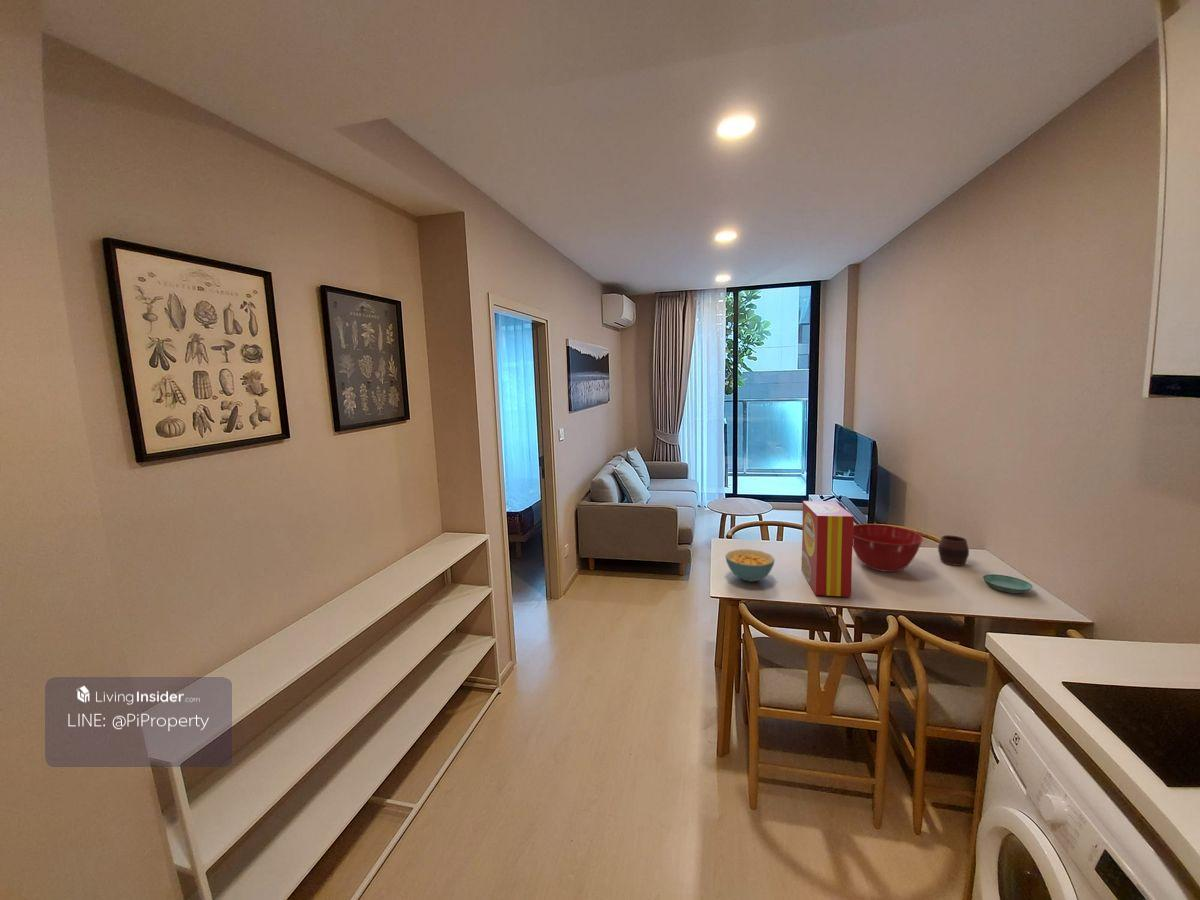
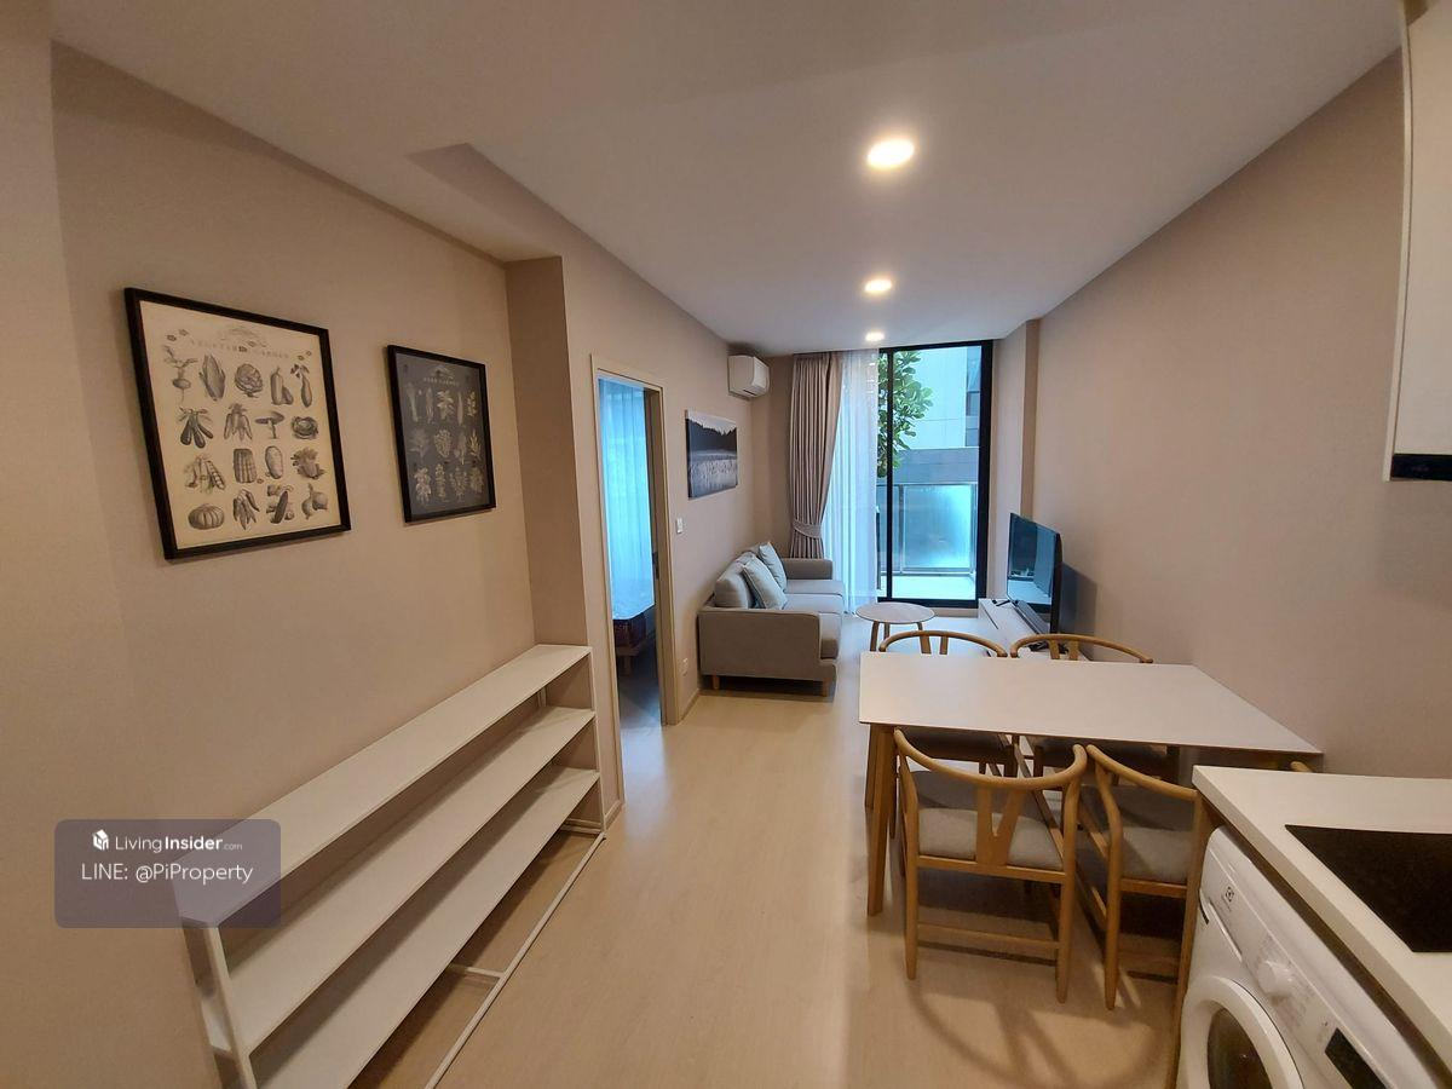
- cereal box [800,500,855,598]
- cup [937,534,970,567]
- cereal bowl [724,548,776,583]
- saucer [982,573,1034,594]
- mixing bowl [852,523,924,573]
